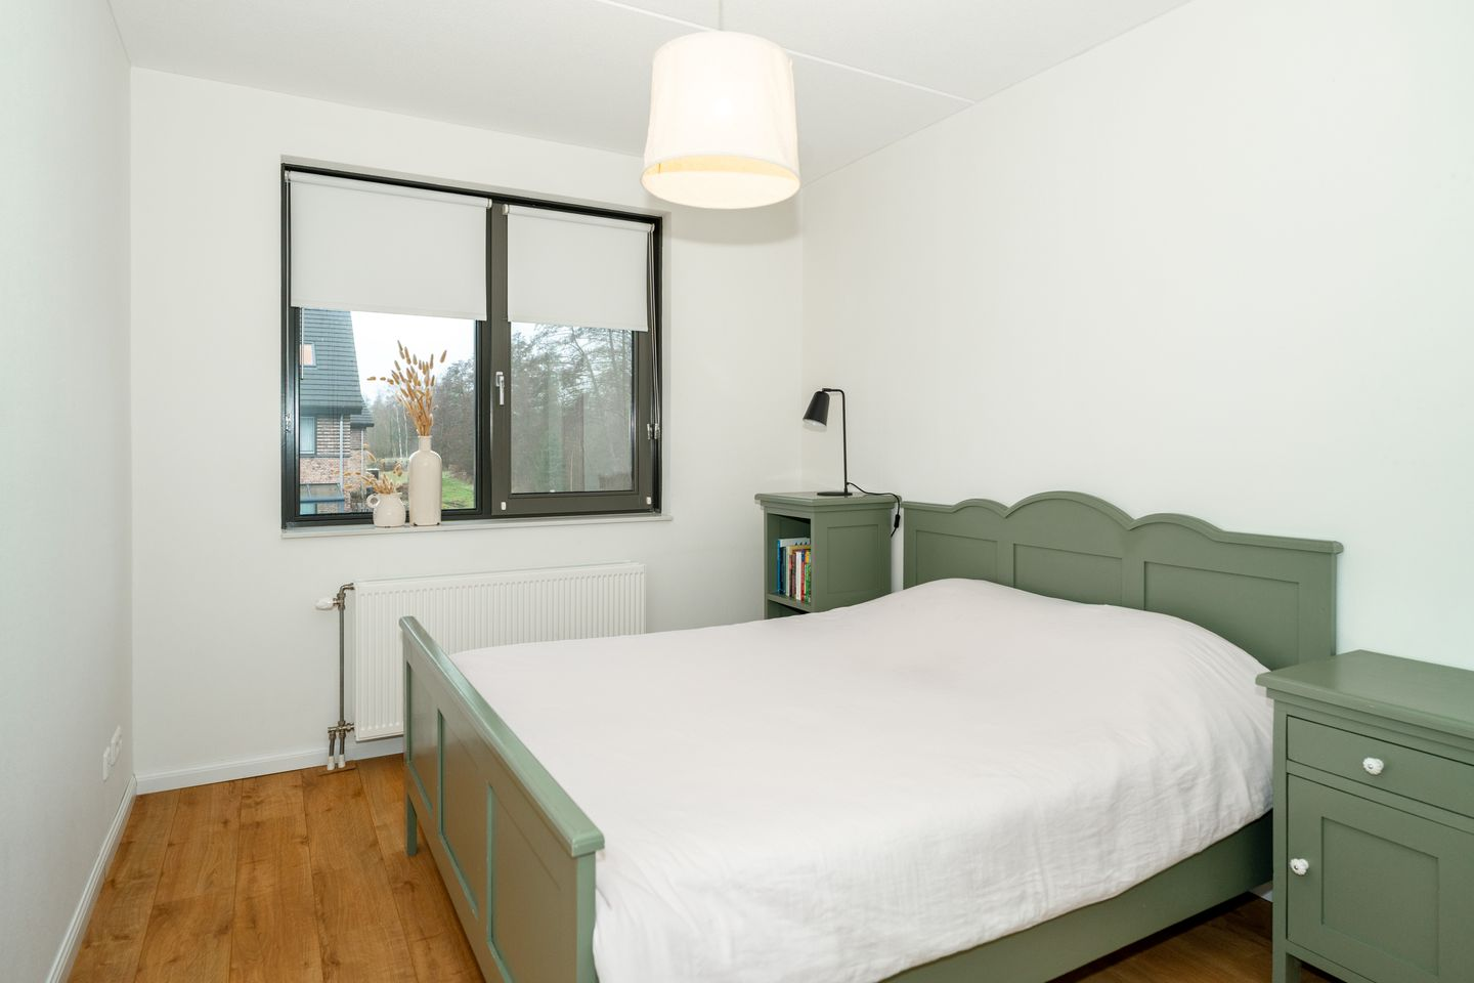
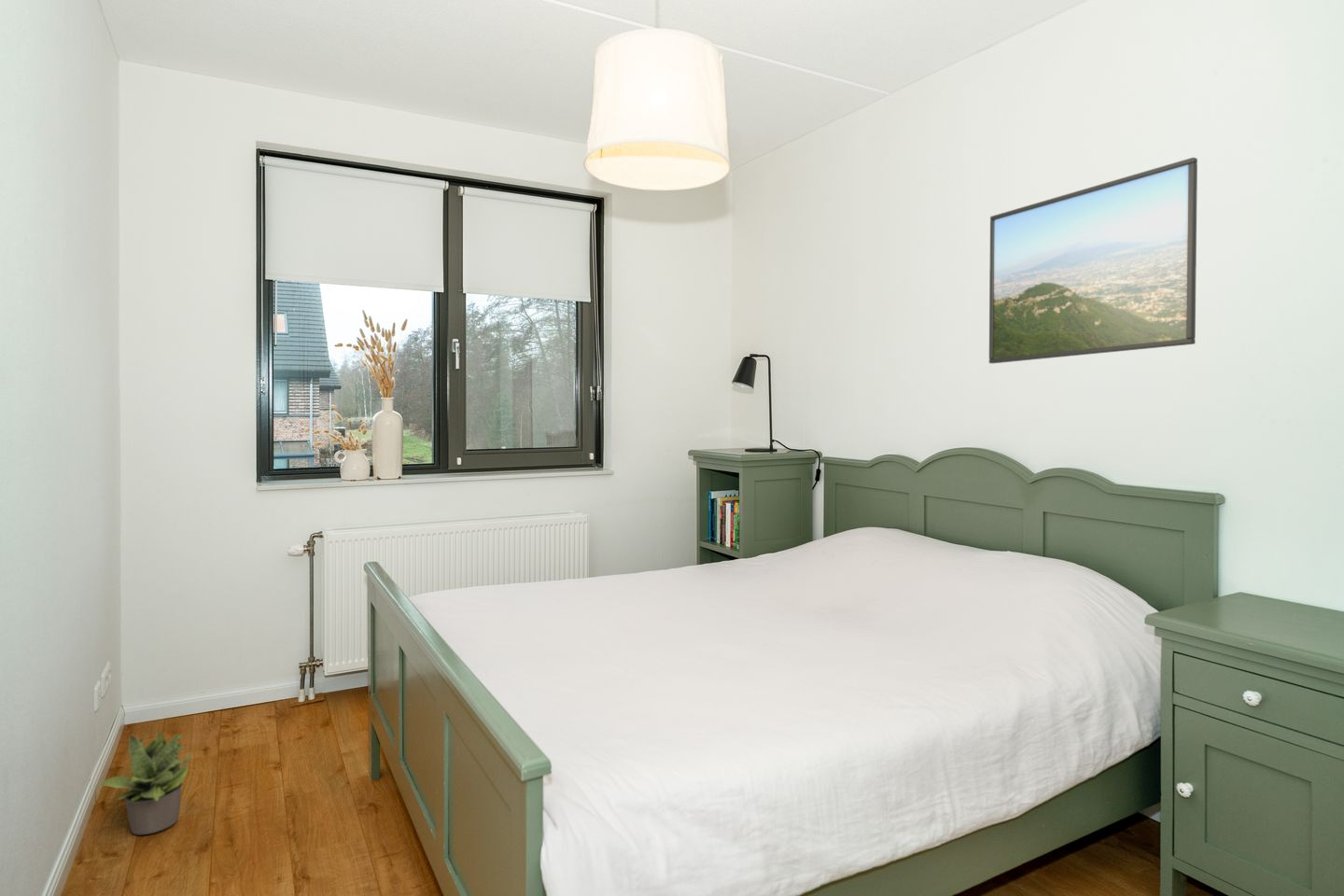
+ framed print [988,157,1198,364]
+ potted plant [98,730,191,836]
